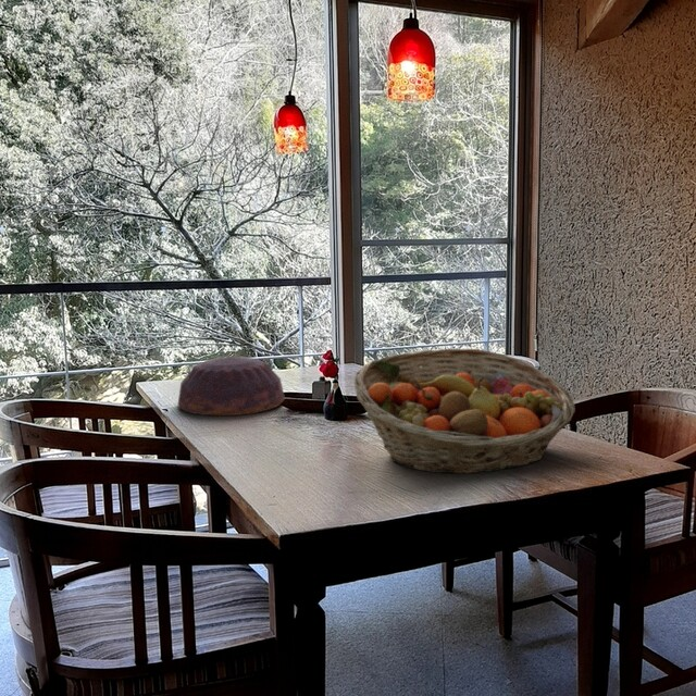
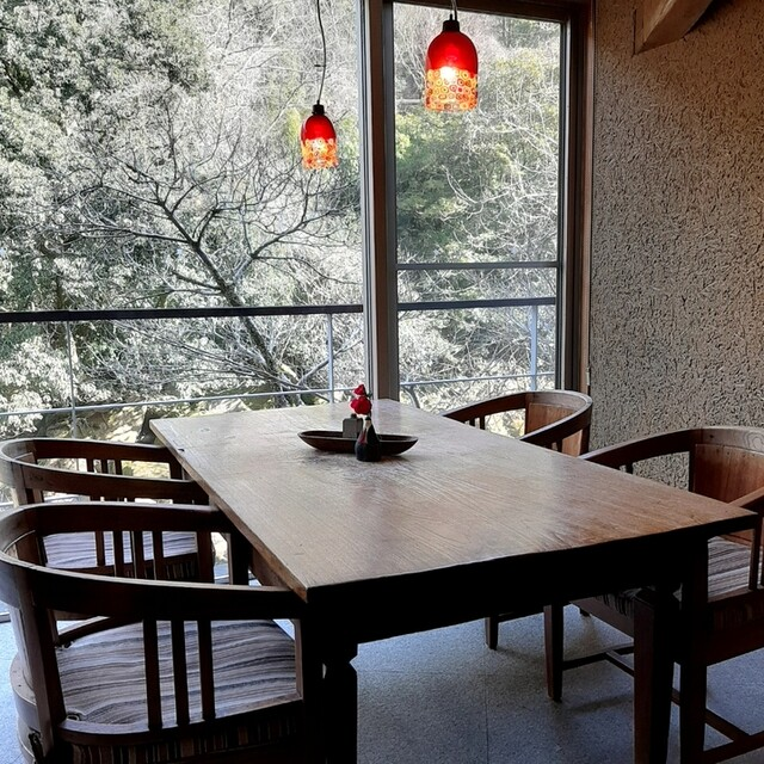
- bowl [177,356,286,417]
- fruit basket [352,348,576,475]
